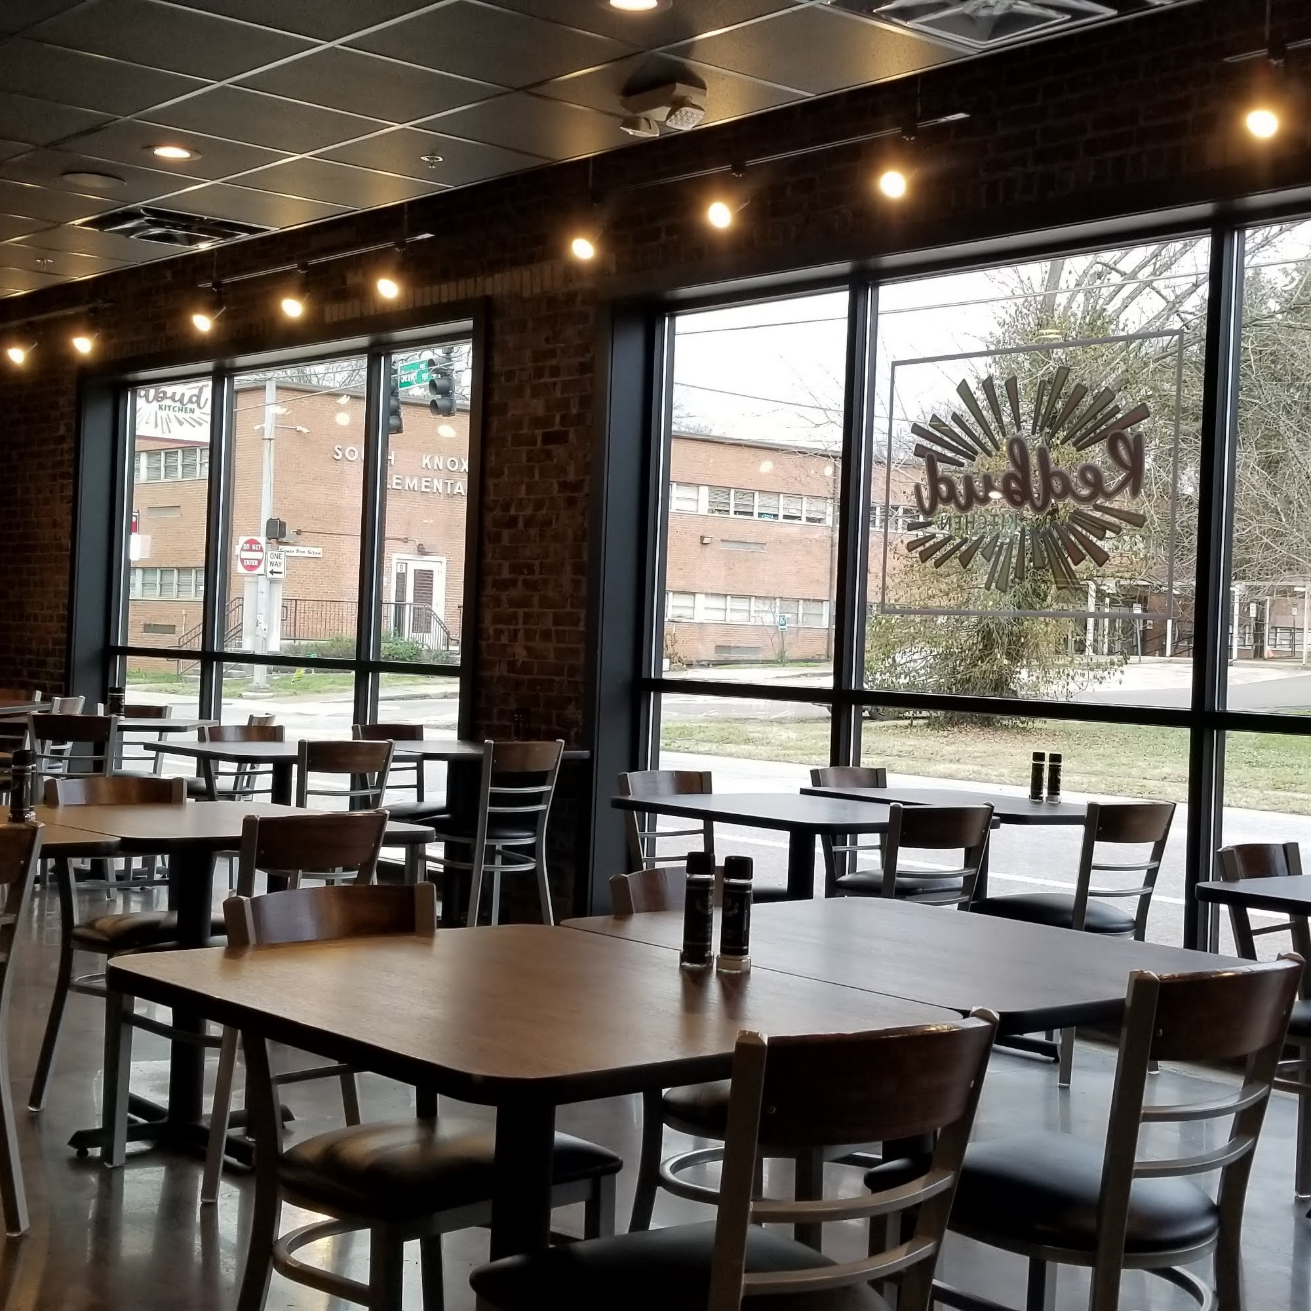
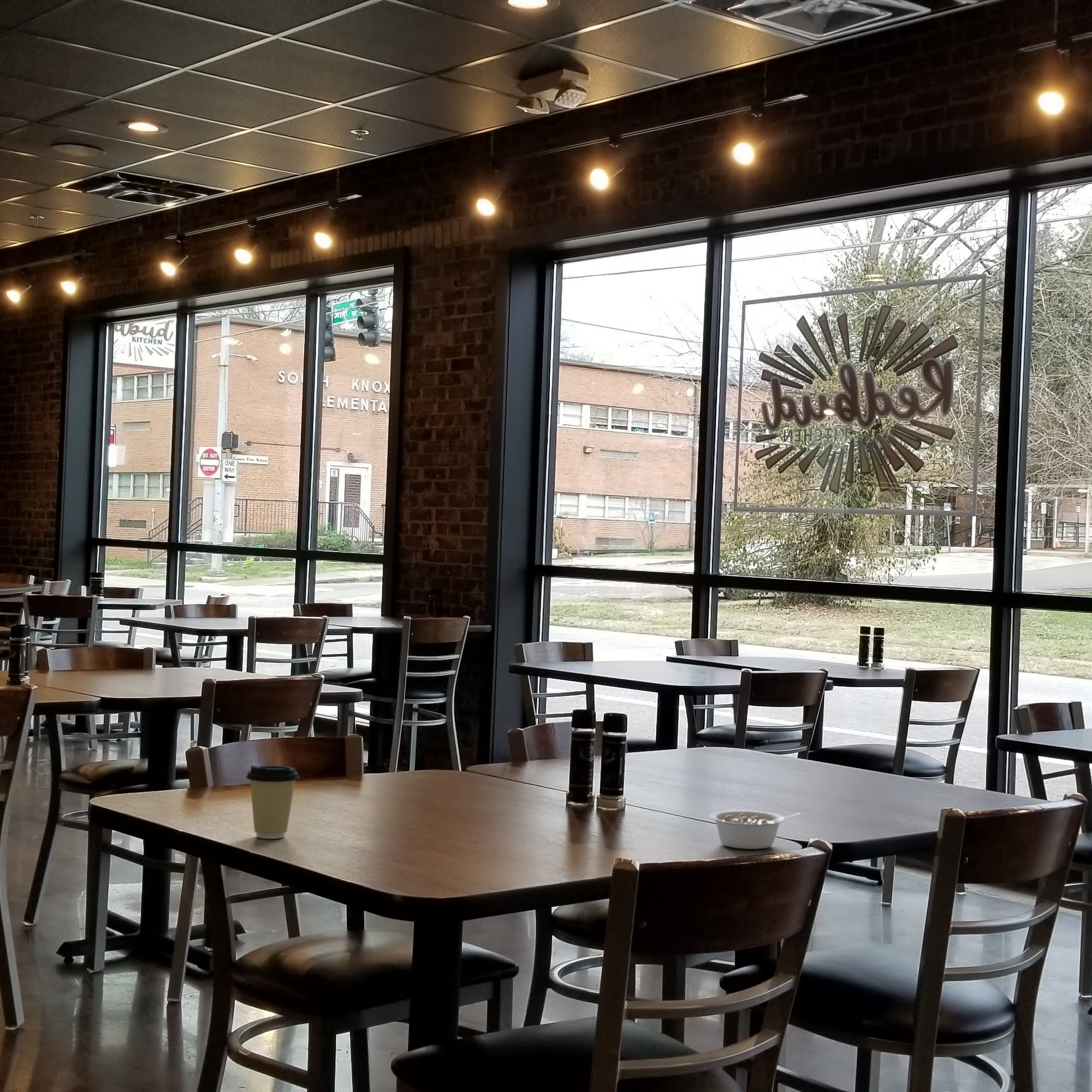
+ coffee cup [246,765,300,839]
+ legume [710,810,802,850]
